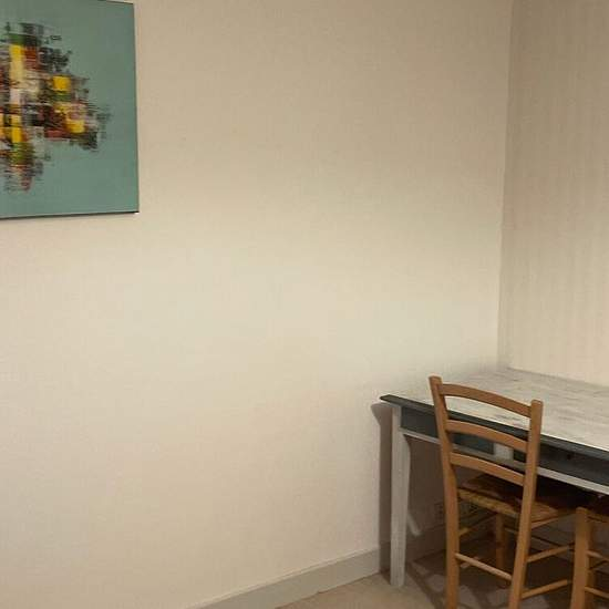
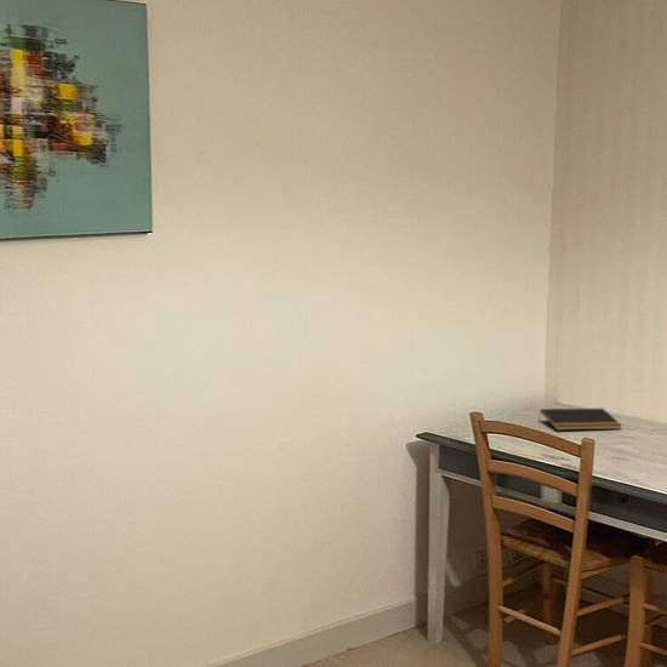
+ notepad [537,407,623,432]
